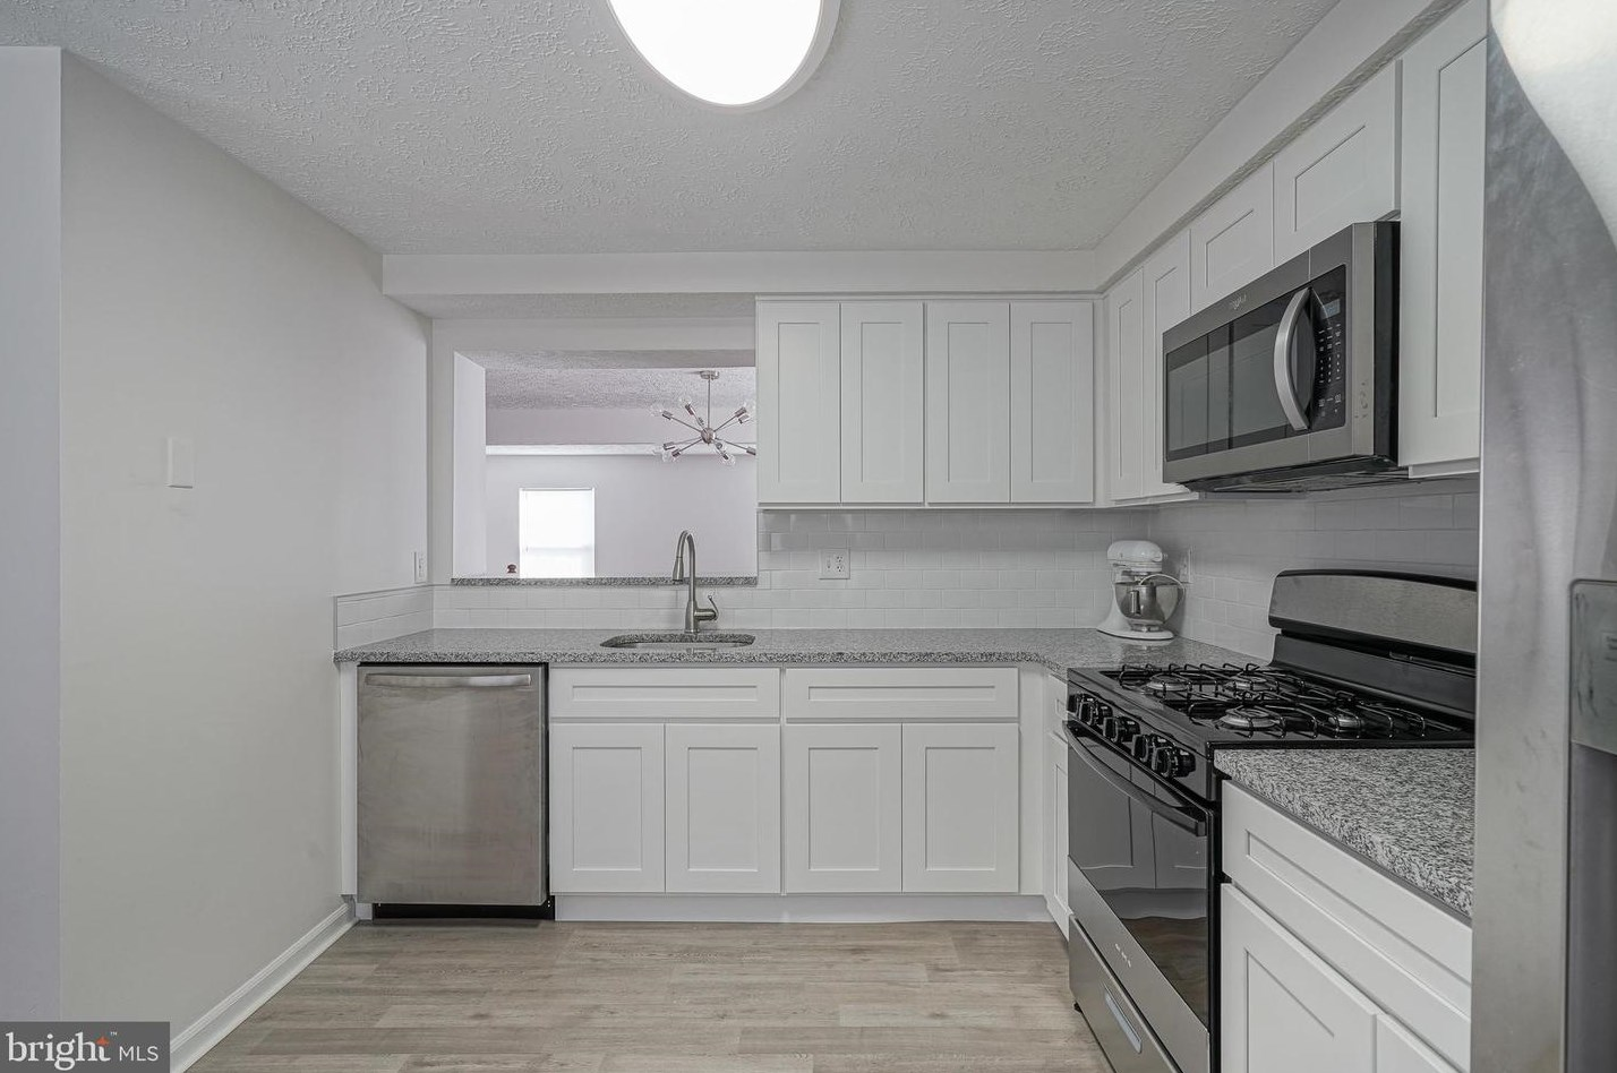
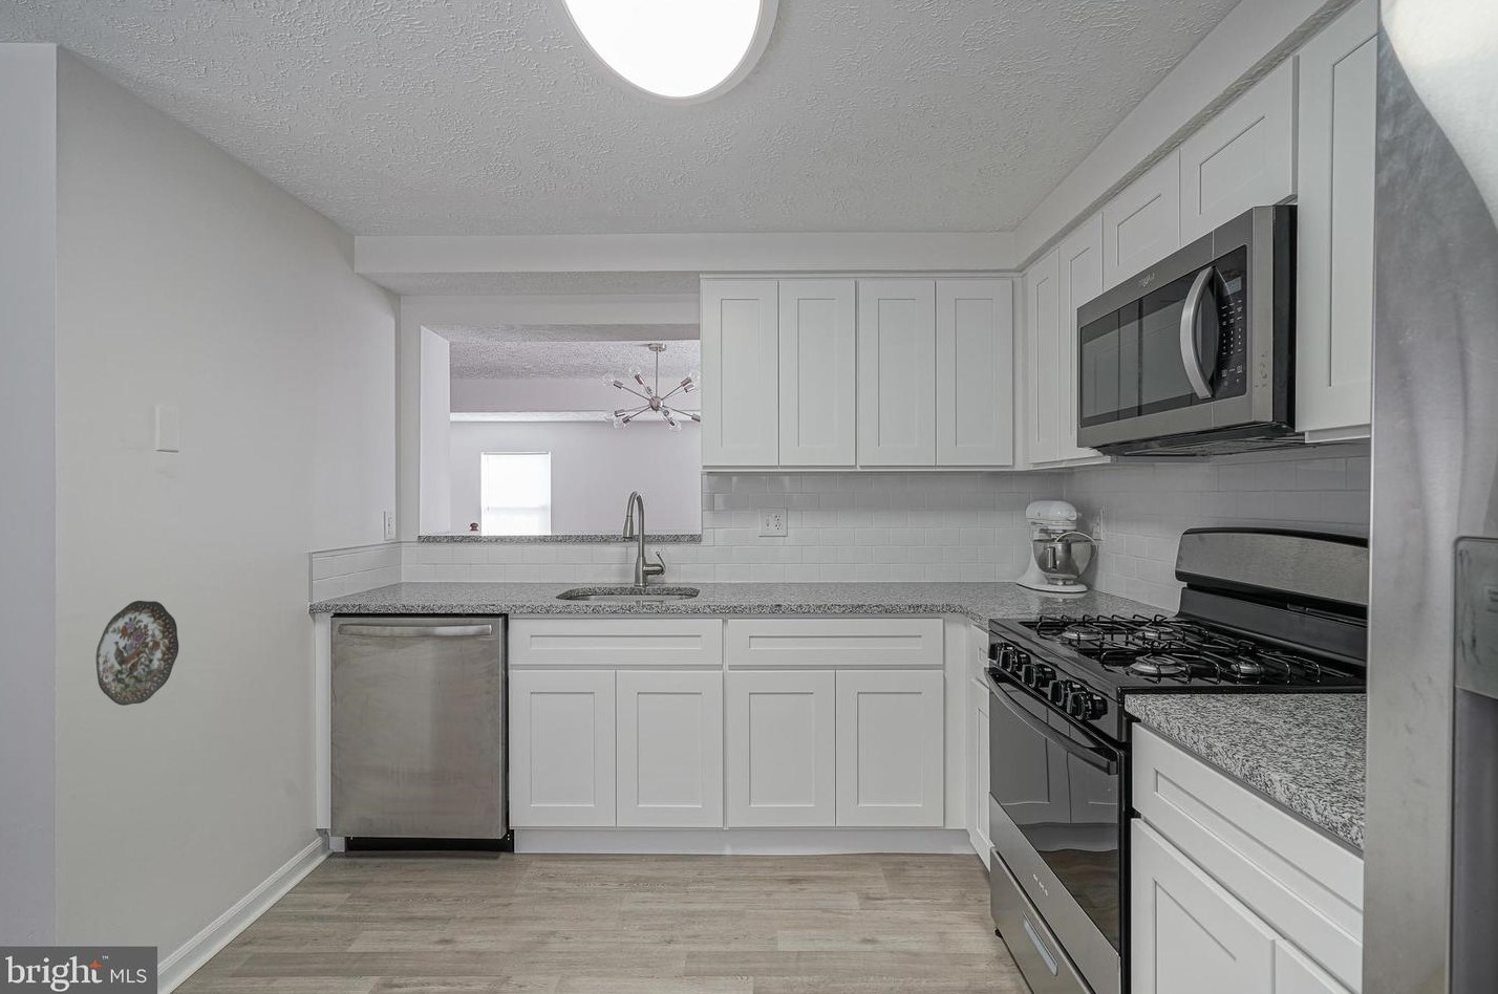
+ decorative plate [95,600,180,707]
